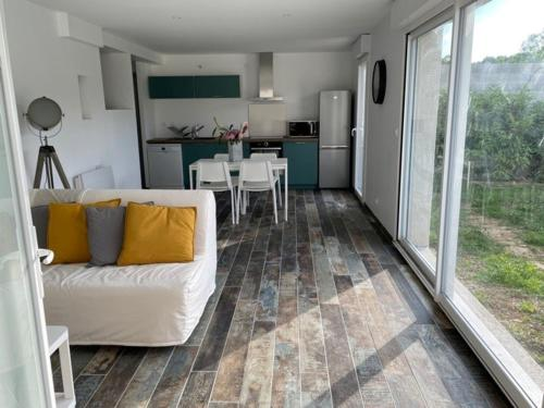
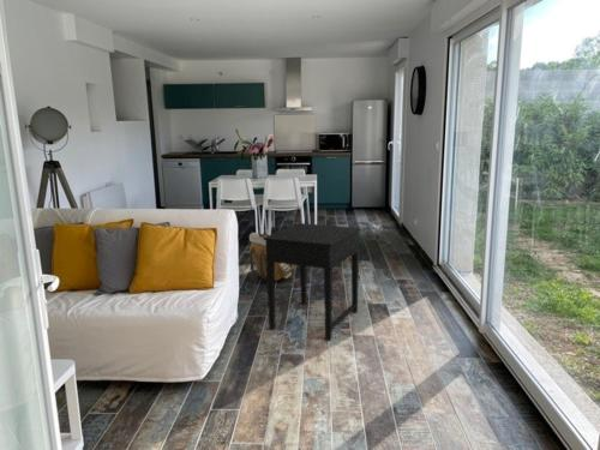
+ backpack [248,232,295,282]
+ side table [264,222,361,341]
